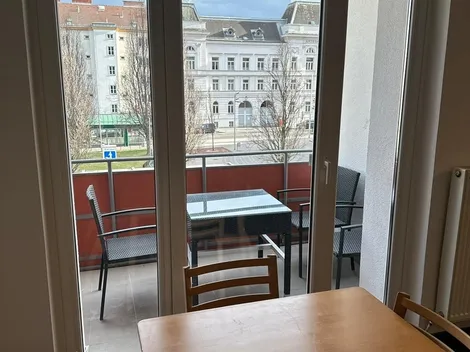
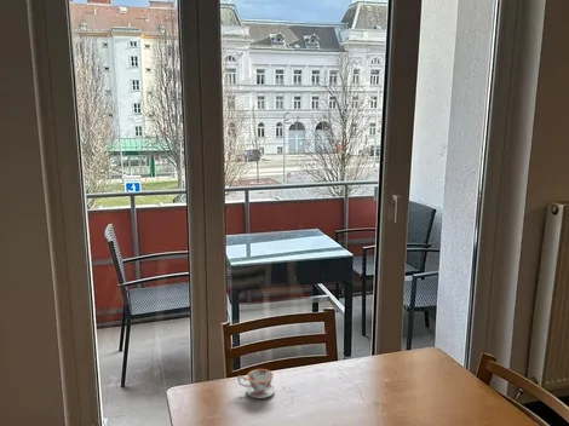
+ teacup [236,368,276,399]
